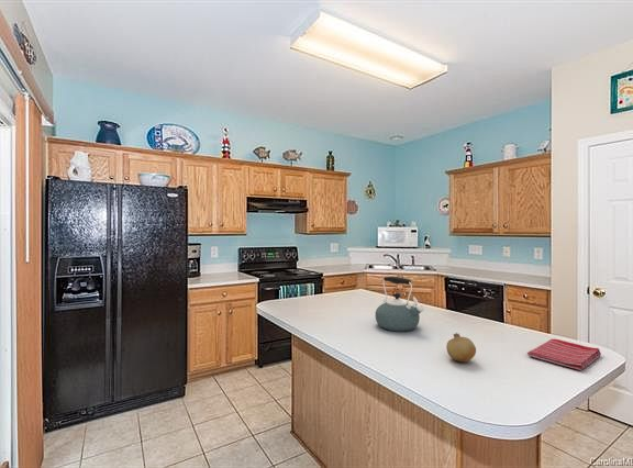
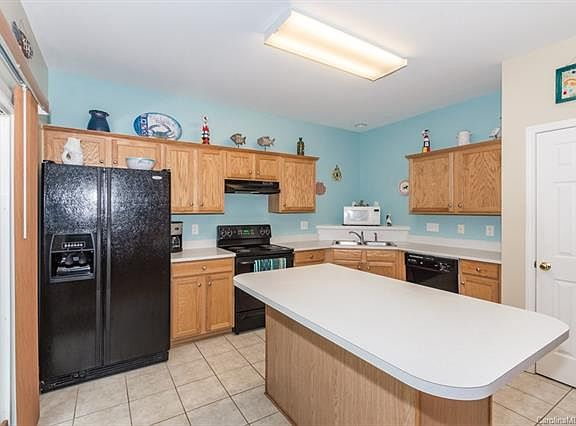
- kettle [374,276,425,333]
- dish towel [526,338,602,371]
- fruit [445,332,477,363]
